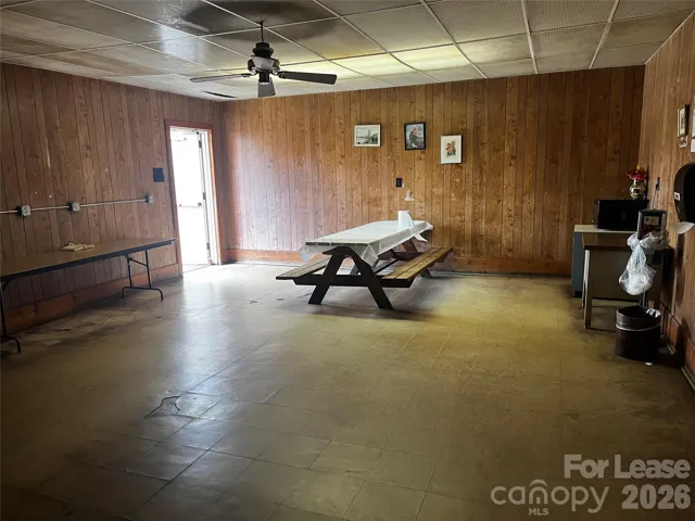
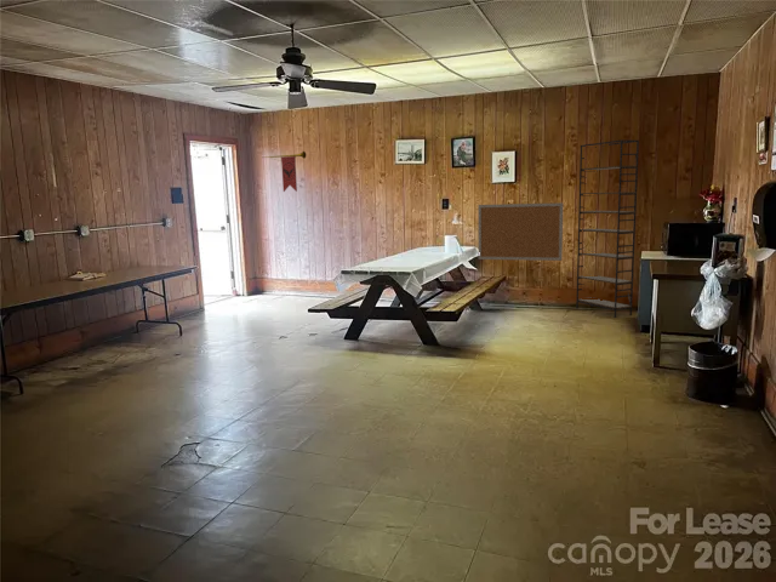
+ pennant [263,150,307,193]
+ bulletin board [477,201,564,262]
+ shelving unit [575,138,640,319]
